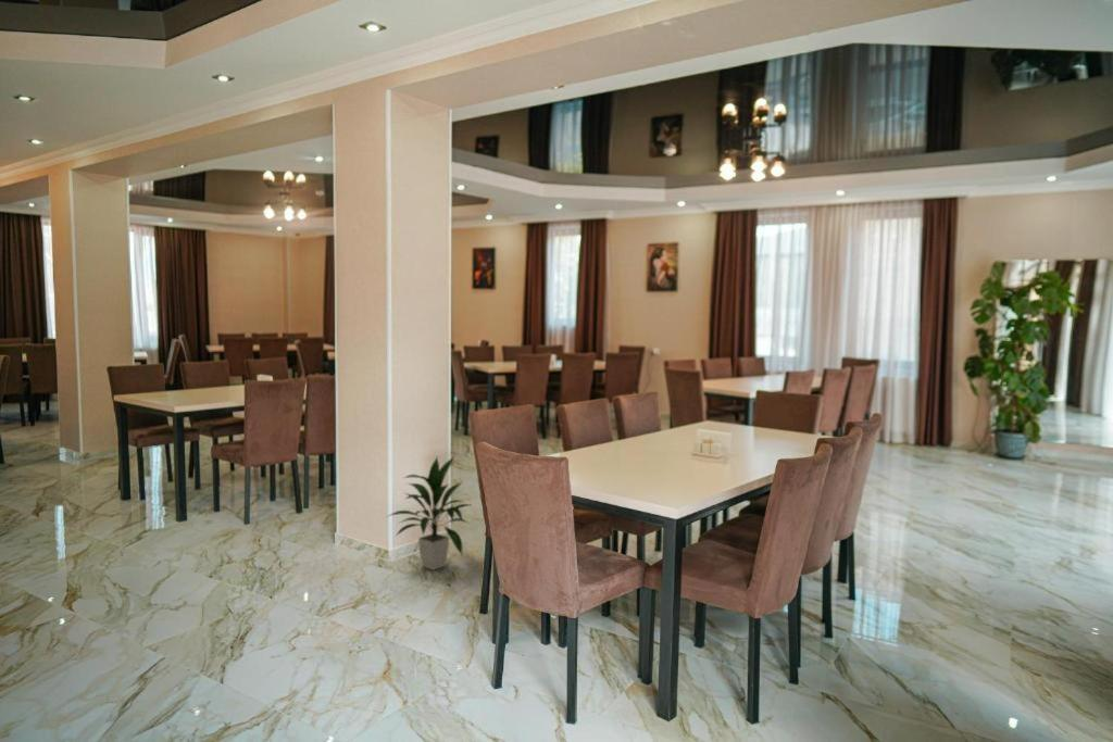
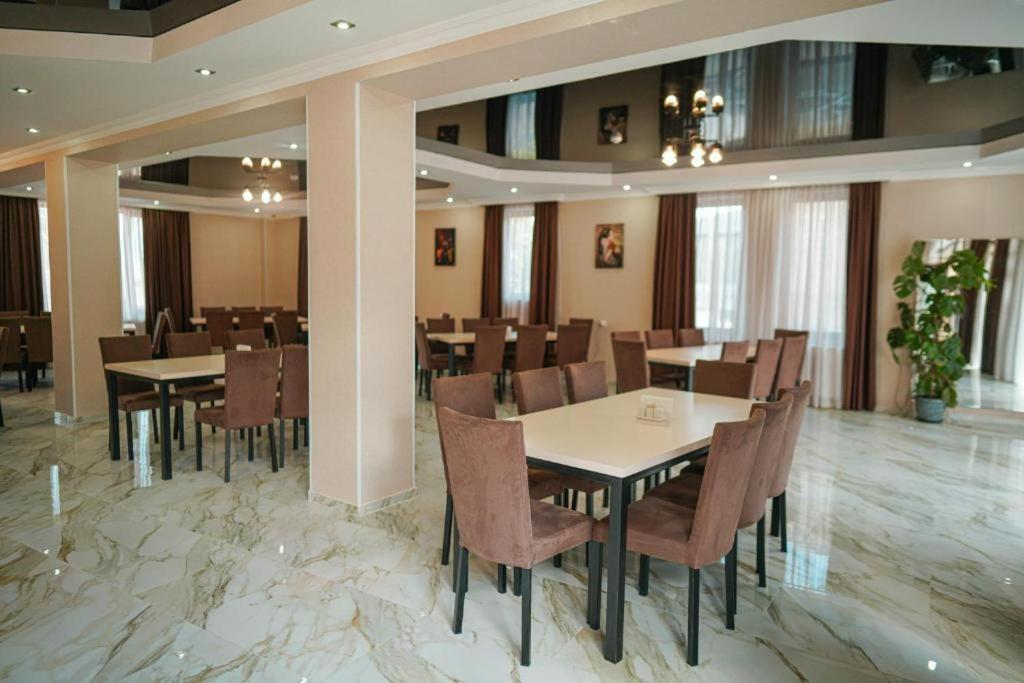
- indoor plant [385,454,471,571]
